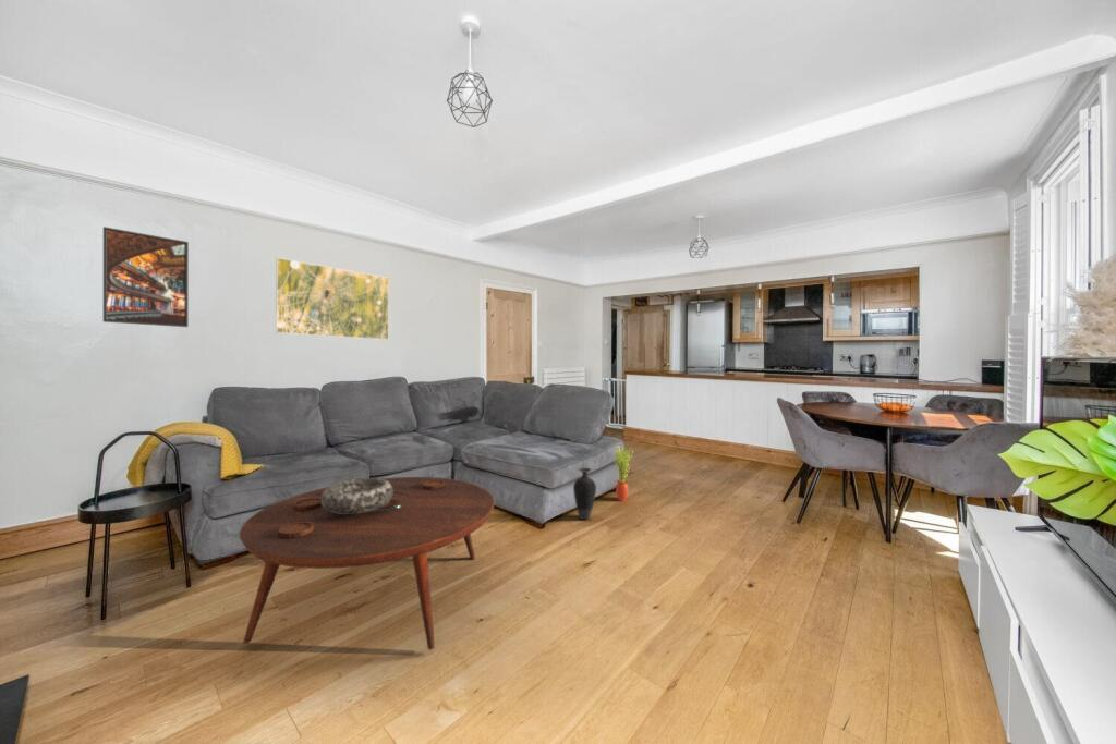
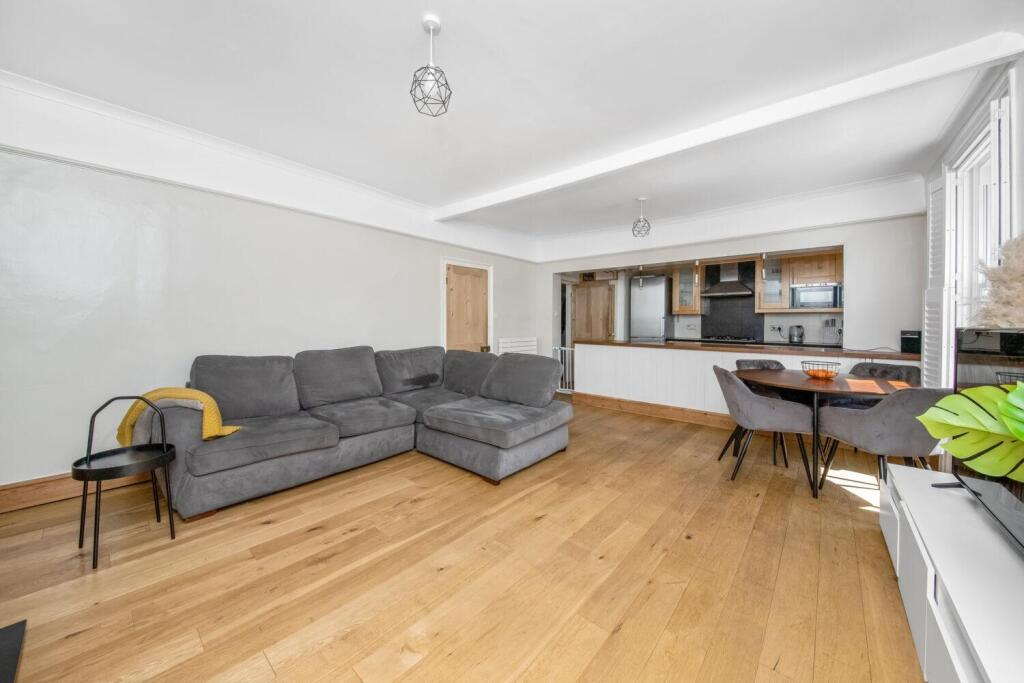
- vase [572,466,597,521]
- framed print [102,225,190,328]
- coffee table [239,476,496,651]
- potted plant [612,444,634,502]
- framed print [275,257,390,341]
- decorative bowl [322,477,392,514]
